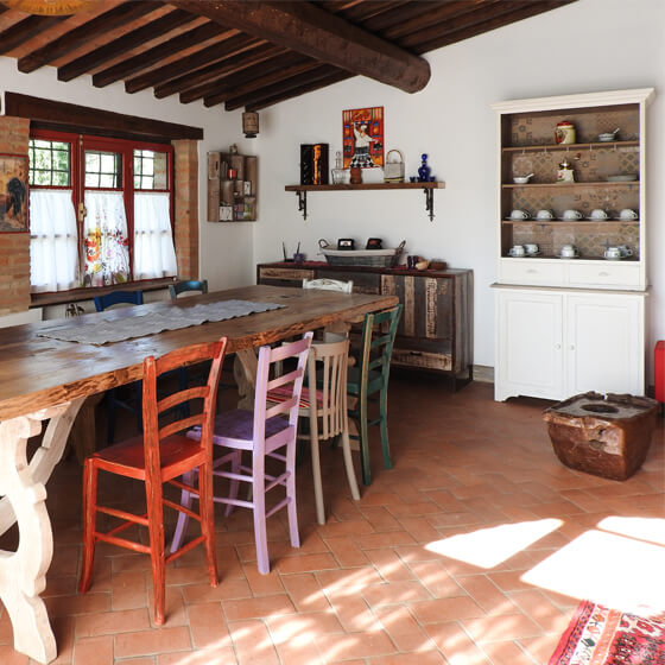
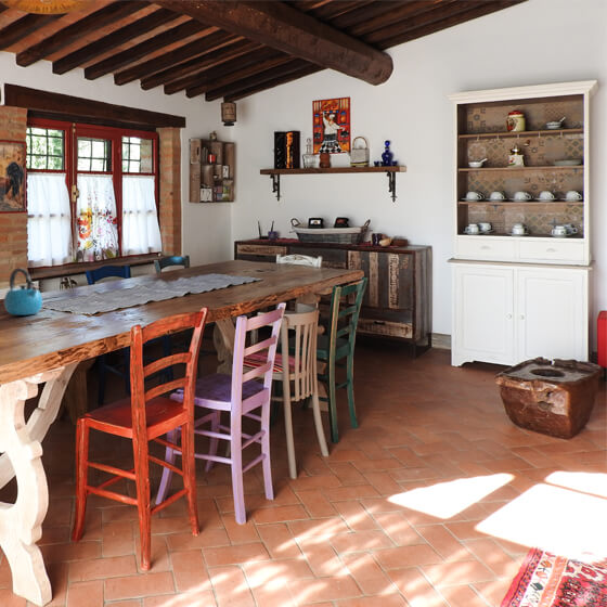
+ kettle [3,267,43,317]
